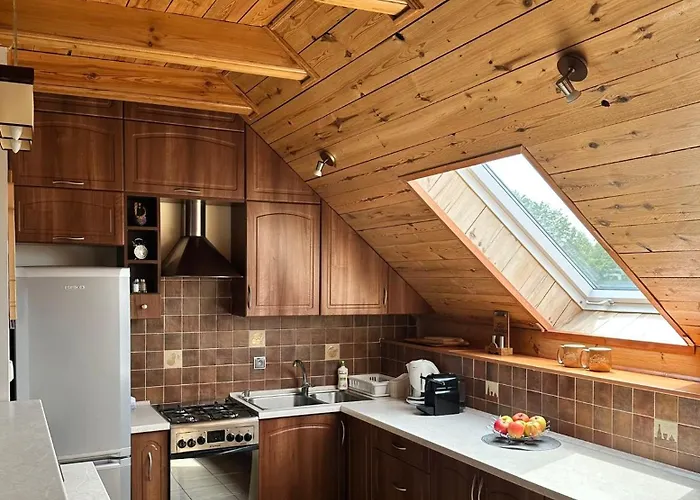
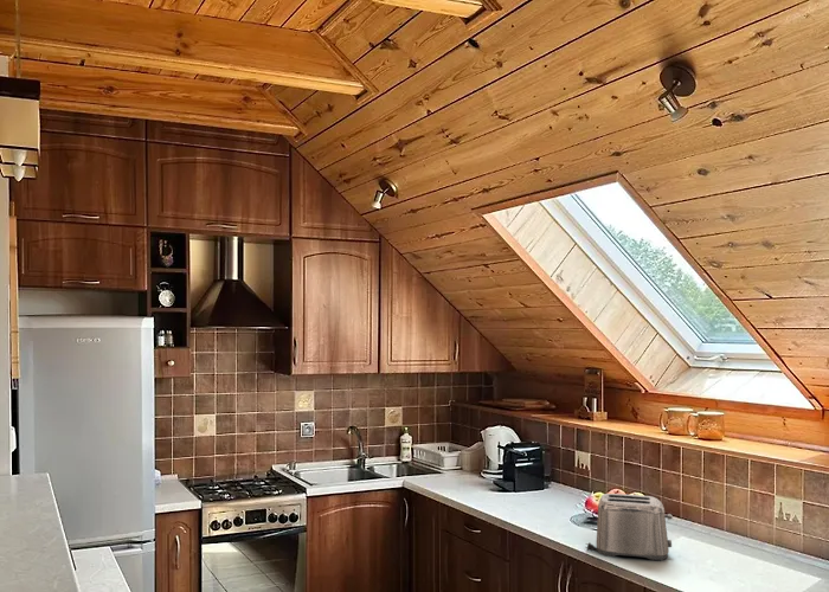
+ toaster [584,493,674,562]
